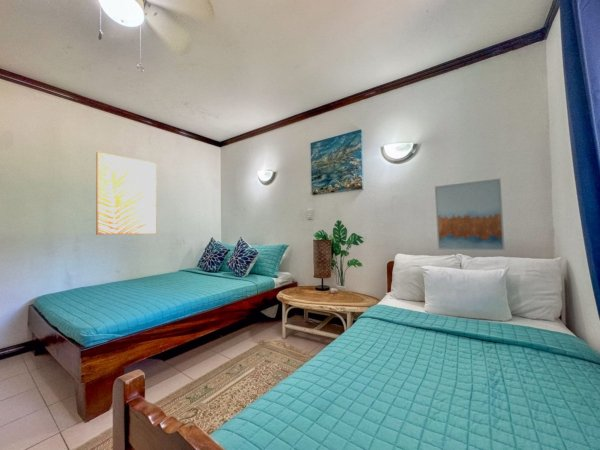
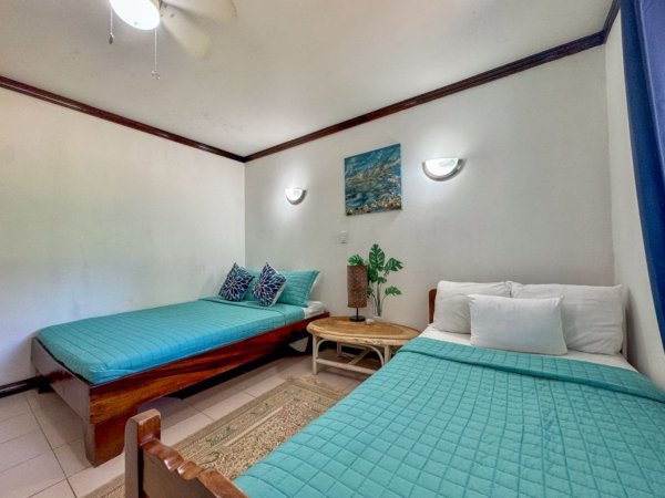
- wall art [434,178,506,251]
- wall art [95,151,158,236]
